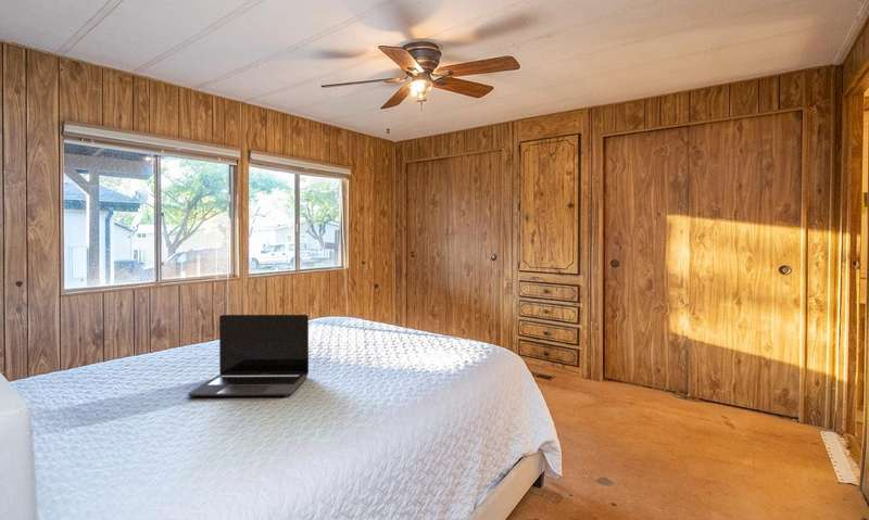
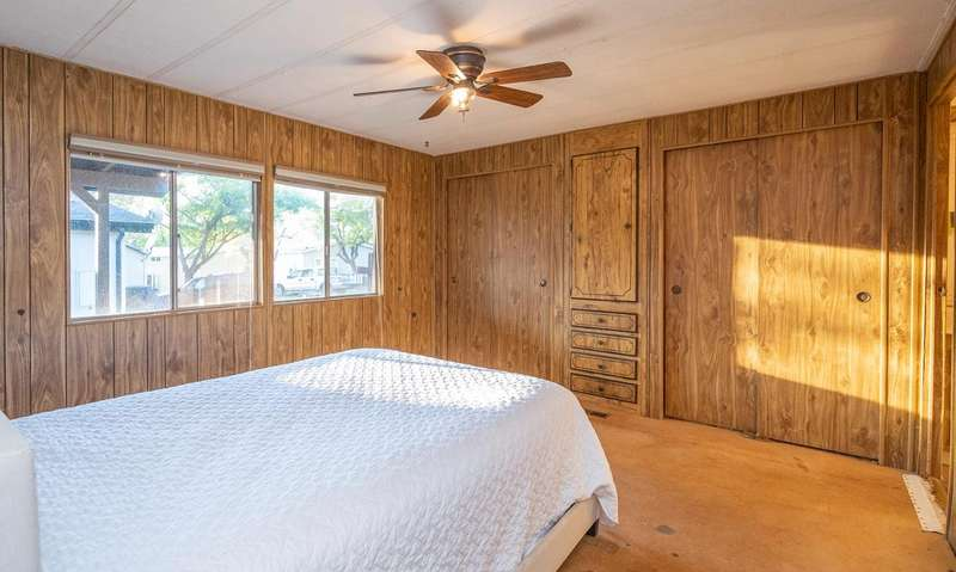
- laptop [187,314,310,397]
